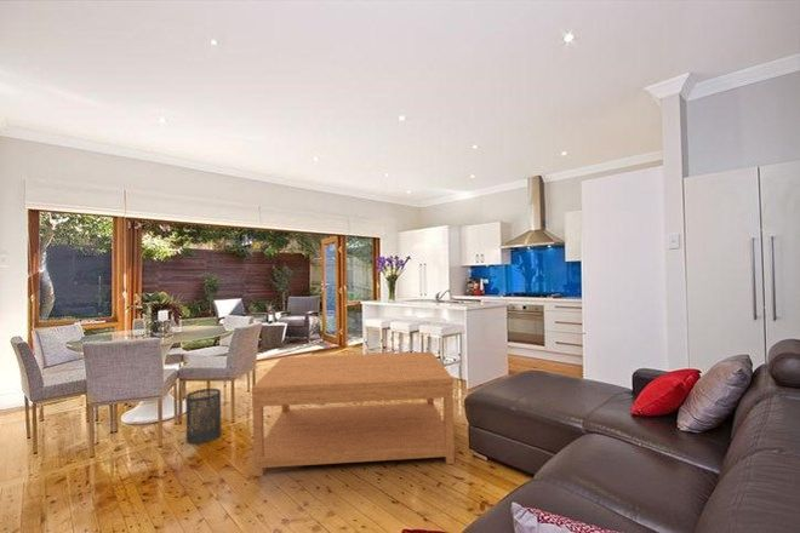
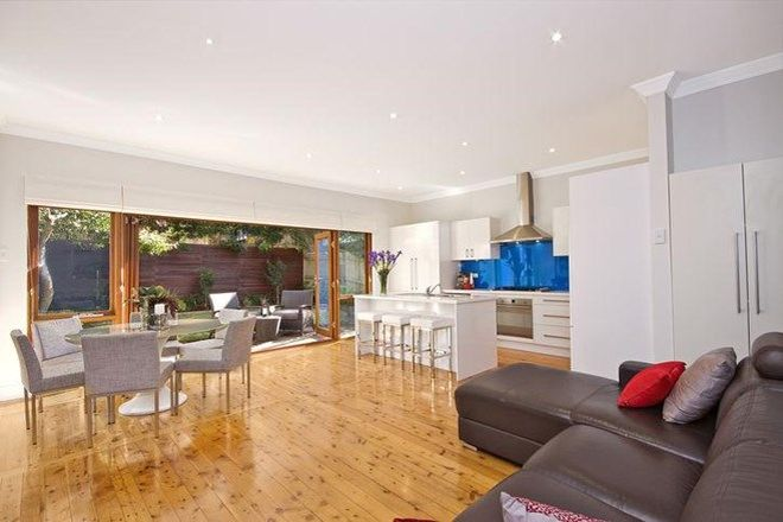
- trash can [184,388,223,445]
- coffee table [251,350,456,477]
